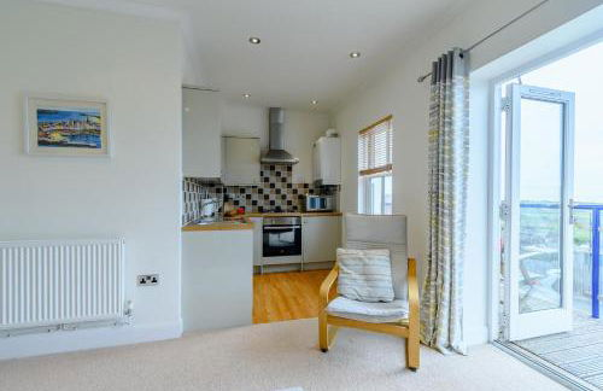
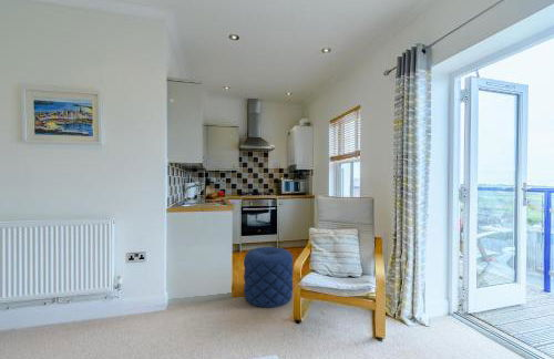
+ pouf [243,246,295,309]
